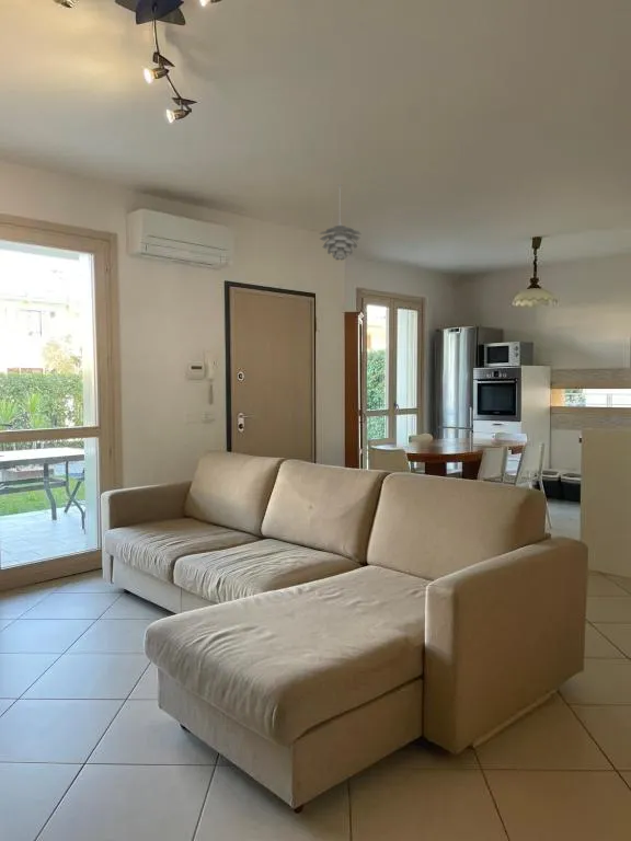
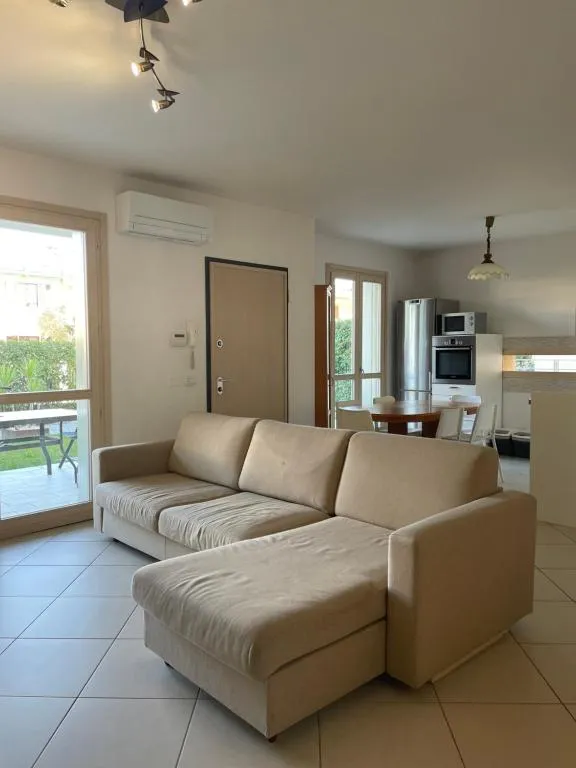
- pendant light [319,183,363,262]
